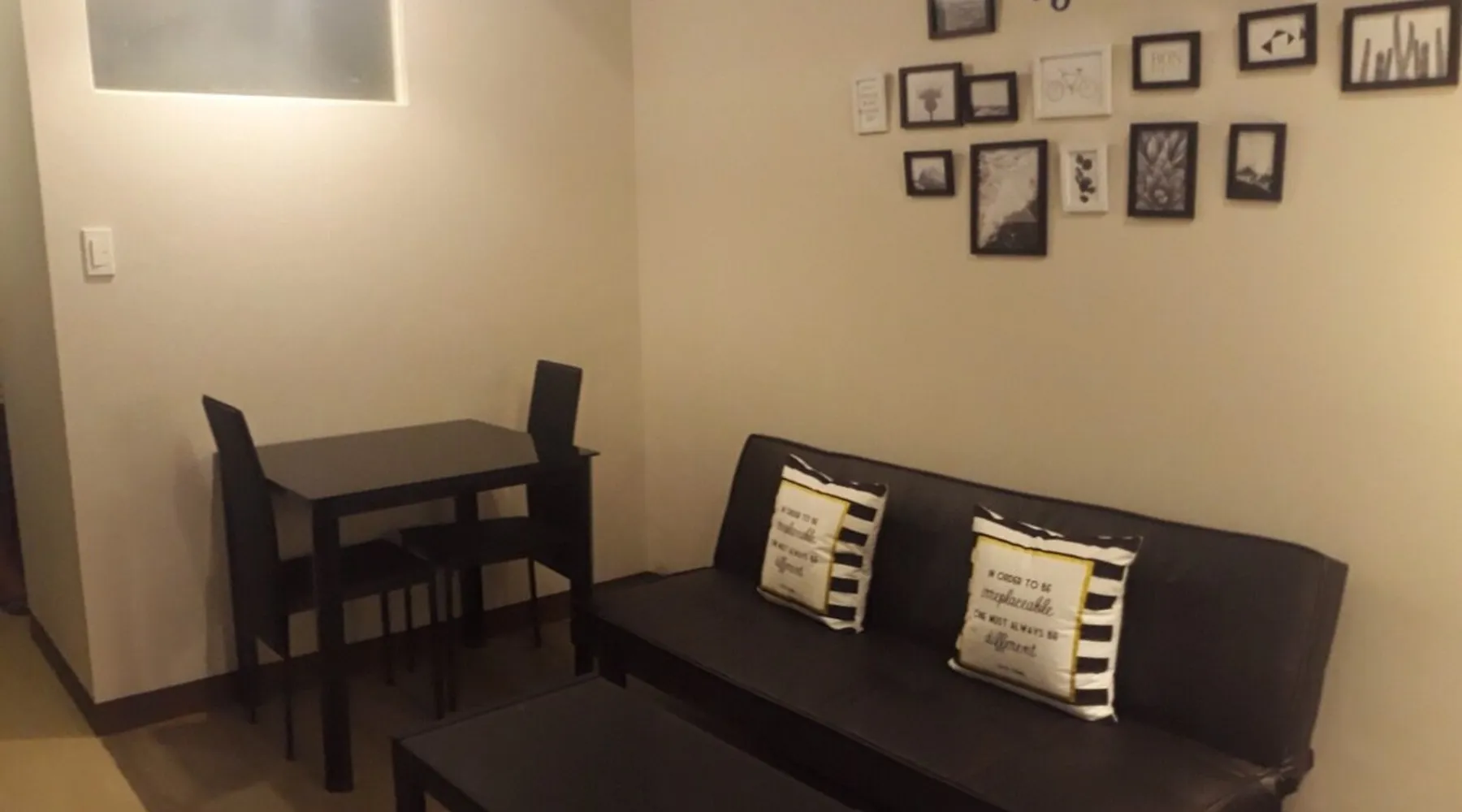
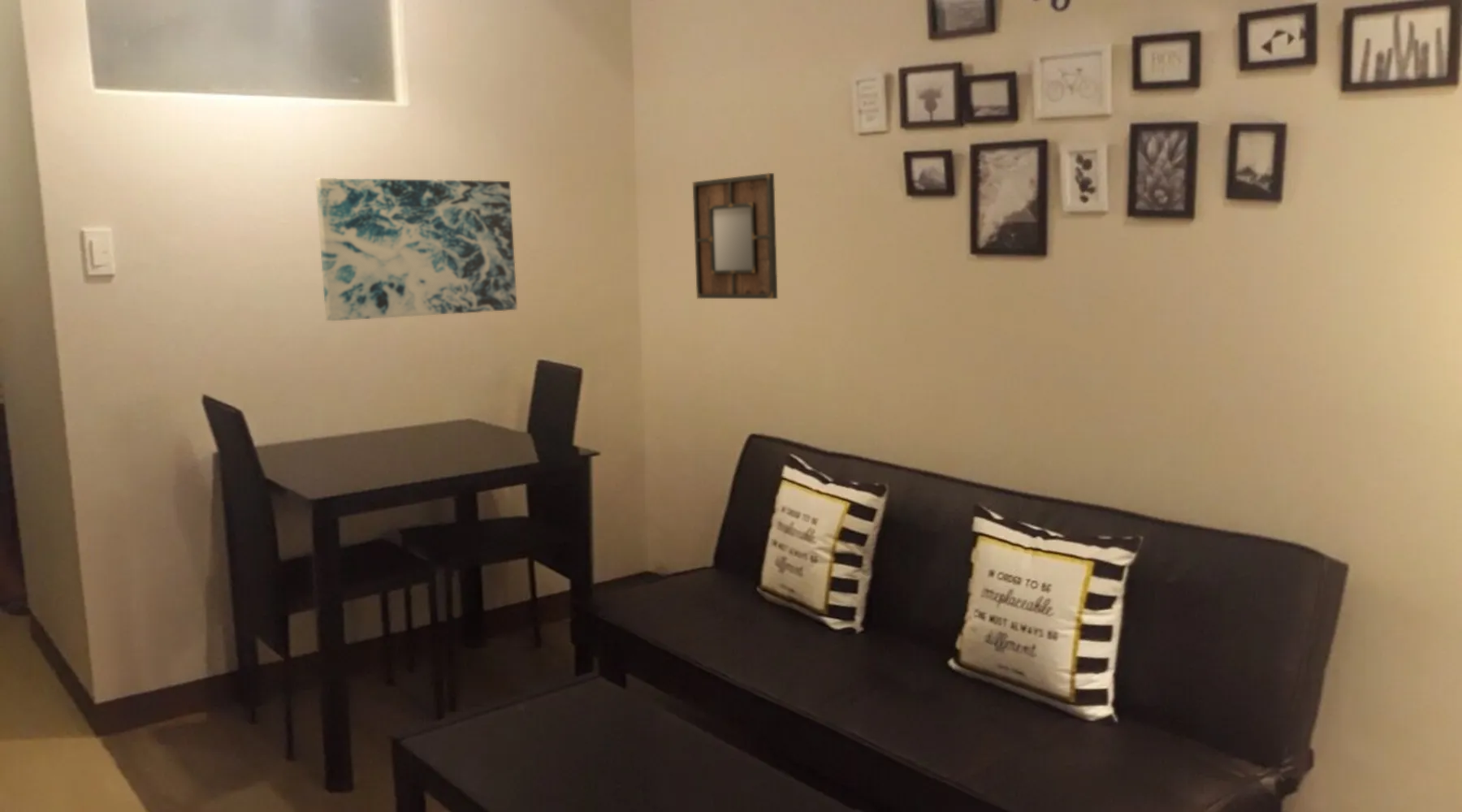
+ home mirror [692,172,778,300]
+ wall art [314,177,518,322]
